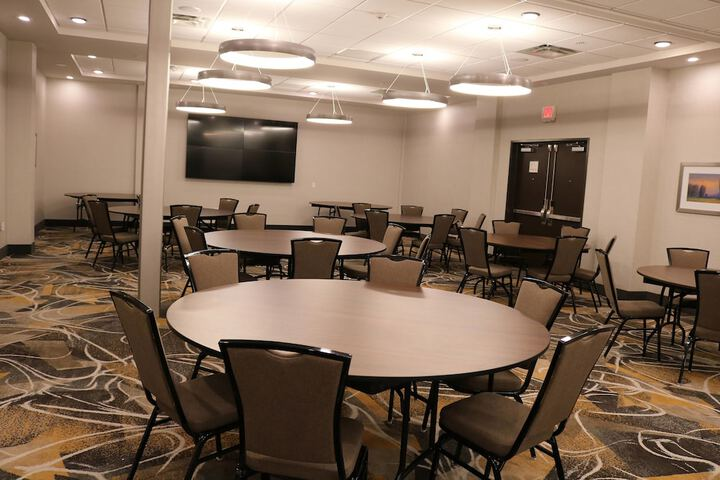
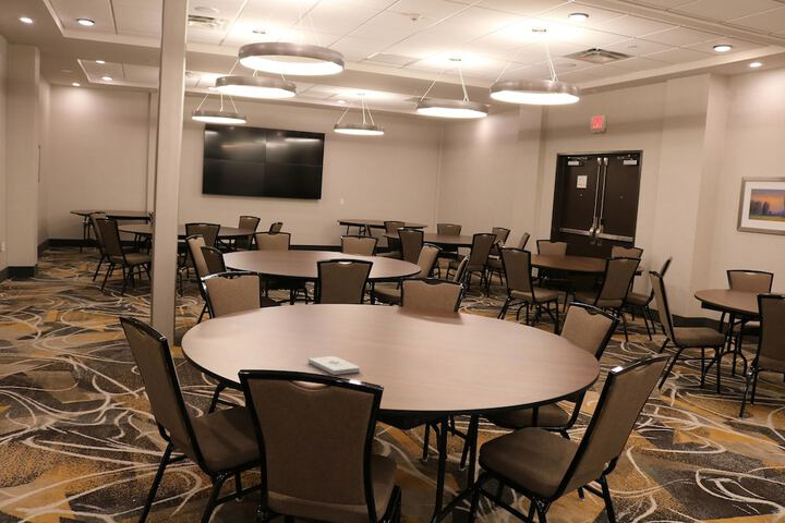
+ notepad [307,355,361,376]
